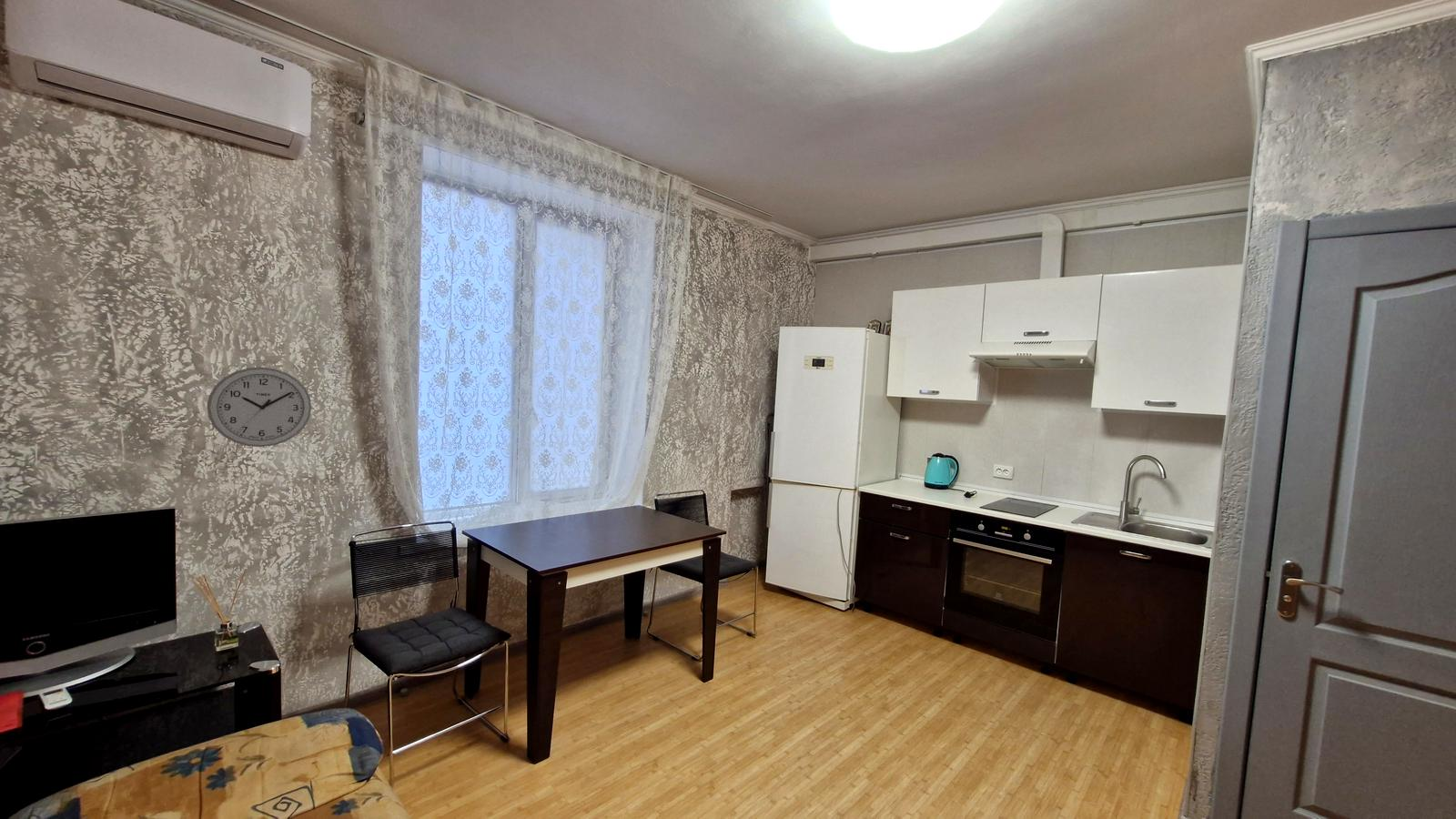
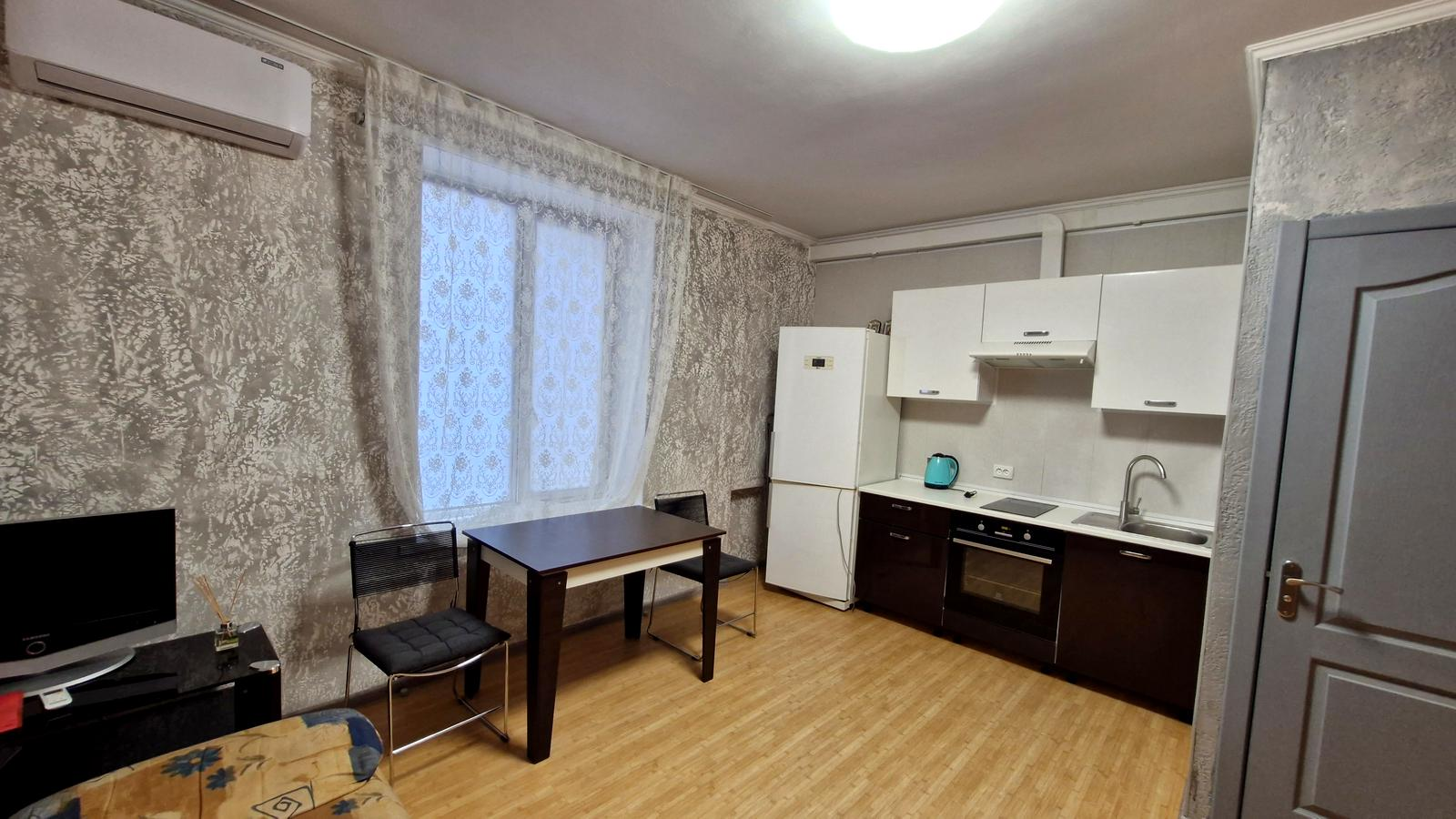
- wall clock [206,367,312,448]
